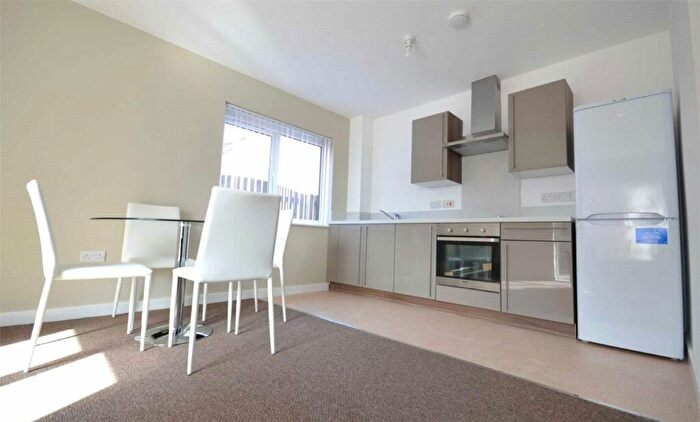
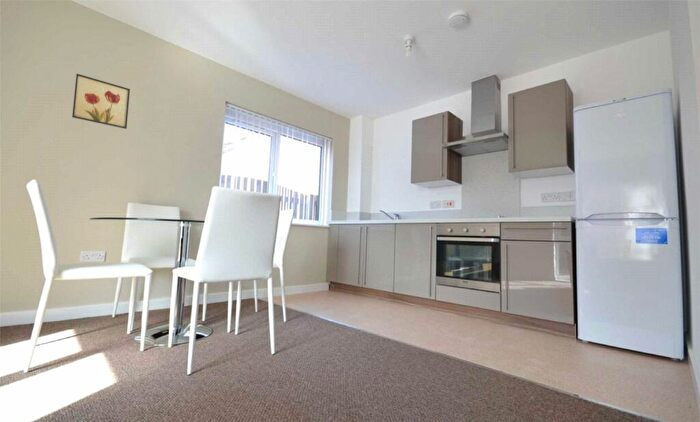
+ wall art [71,73,131,130]
